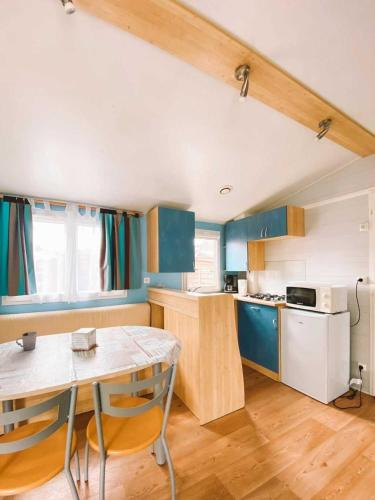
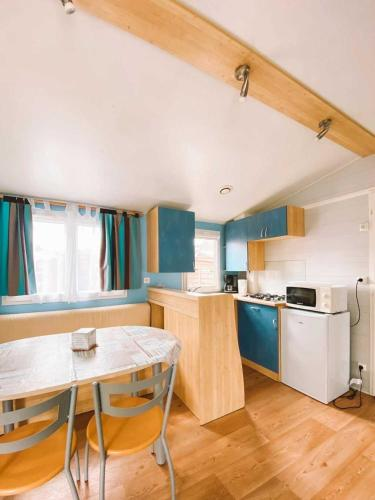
- cup [15,331,38,351]
